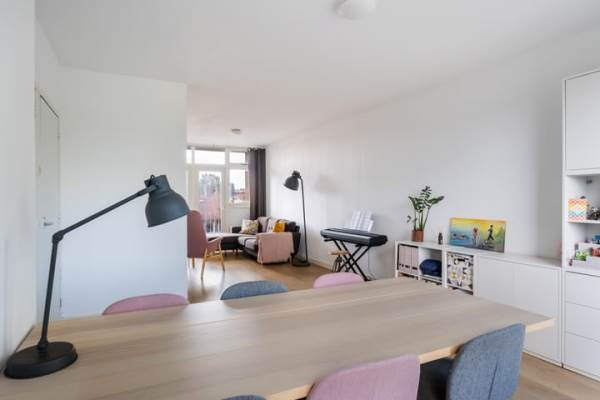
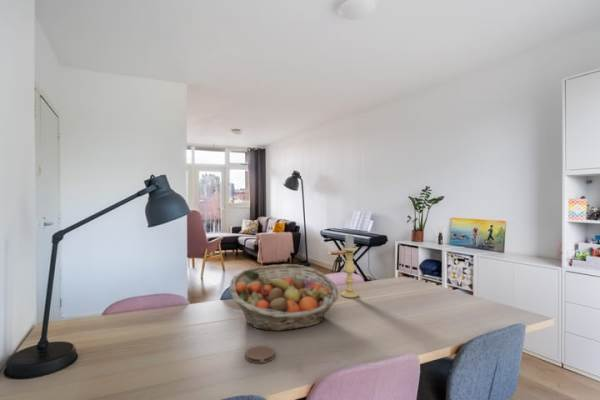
+ fruit basket [229,263,339,332]
+ coaster [245,345,276,364]
+ candle holder [340,233,359,299]
